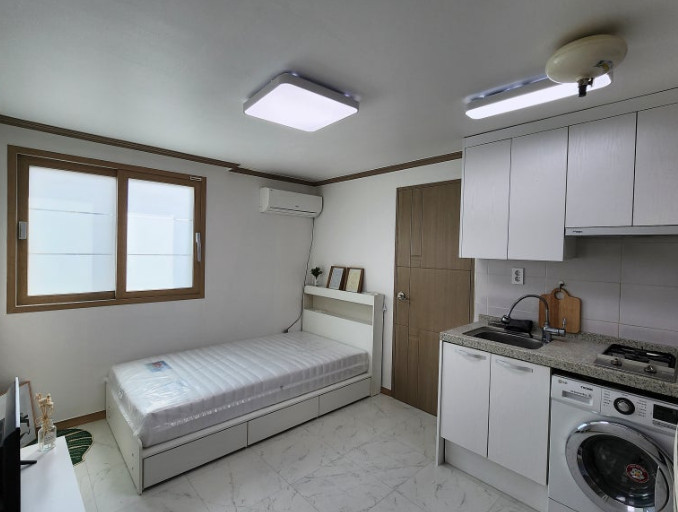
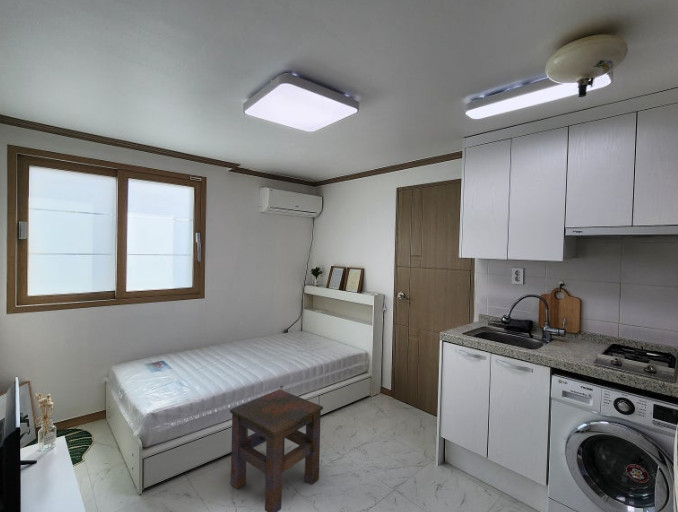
+ side table [229,388,324,512]
